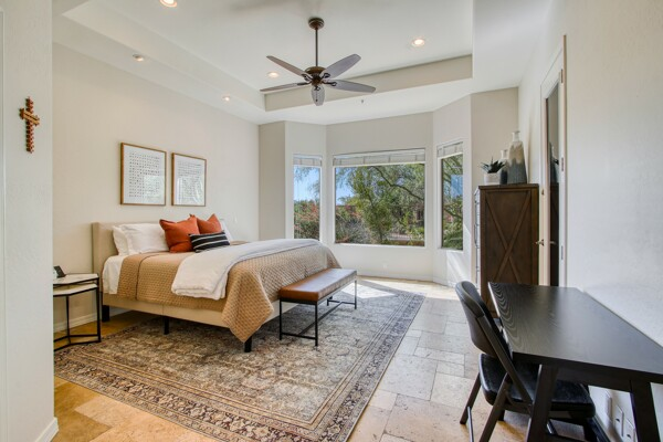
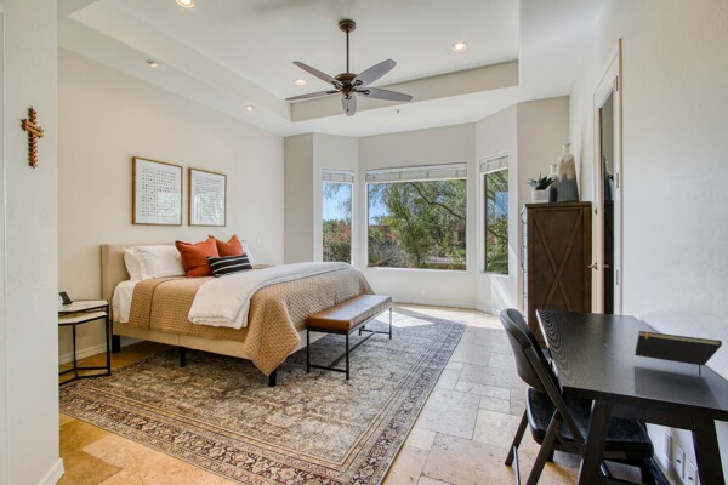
+ notepad [633,330,723,377]
